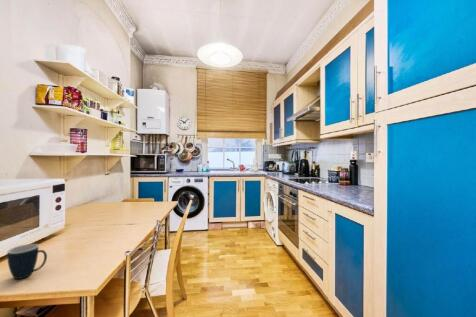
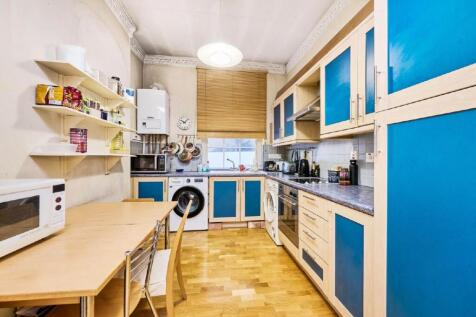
- mug [6,243,48,280]
